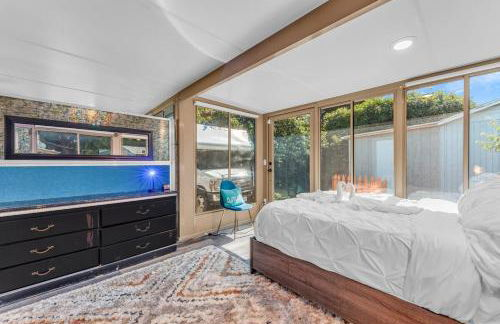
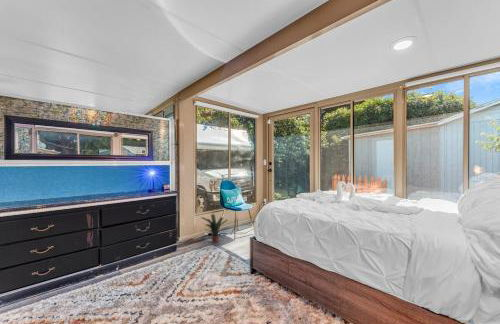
+ potted plant [199,213,230,244]
